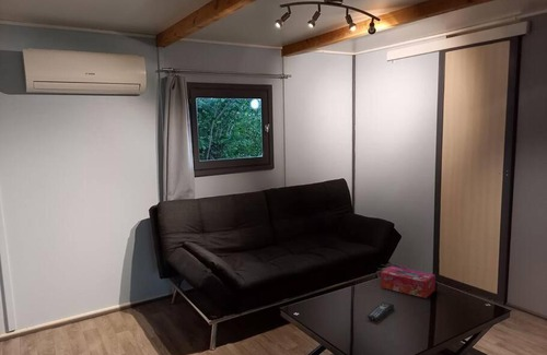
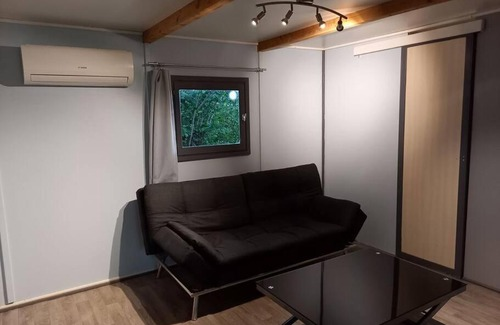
- remote control [366,301,395,322]
- tissue box [380,265,437,299]
